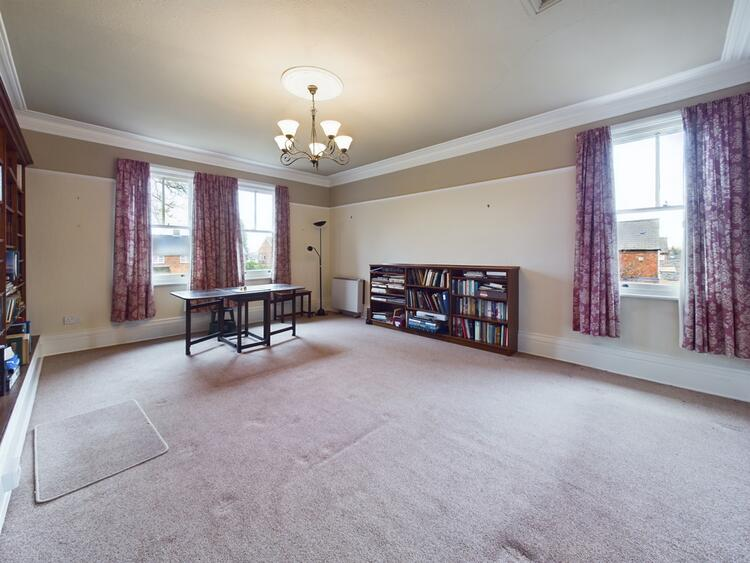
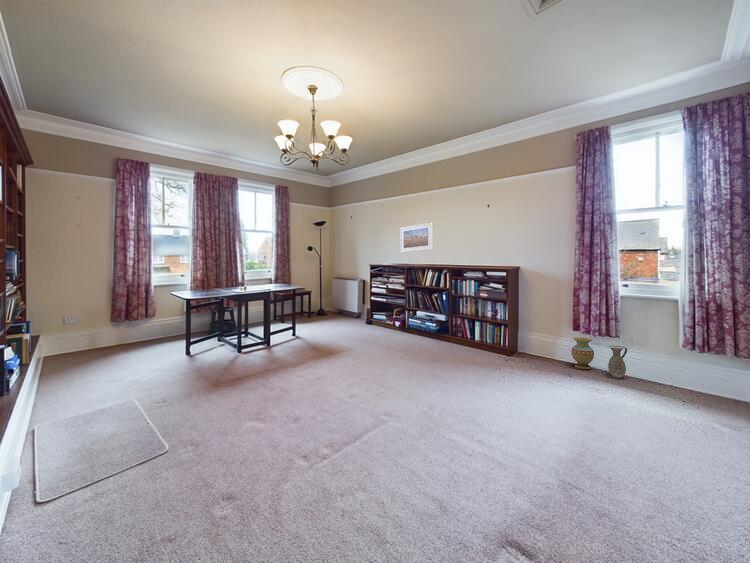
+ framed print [399,221,433,254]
+ ceramic jug [606,344,628,379]
+ vase [570,336,595,370]
